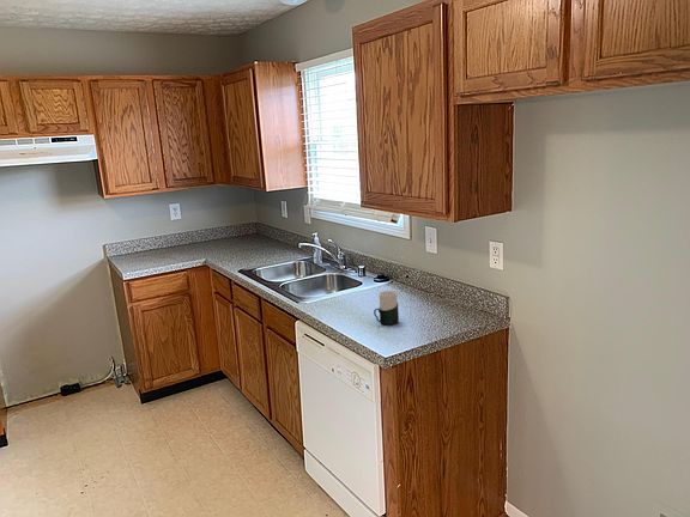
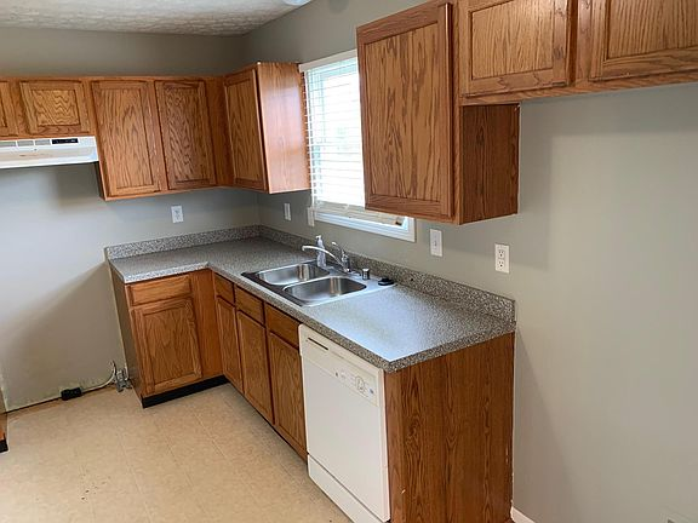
- cup [373,290,400,327]
